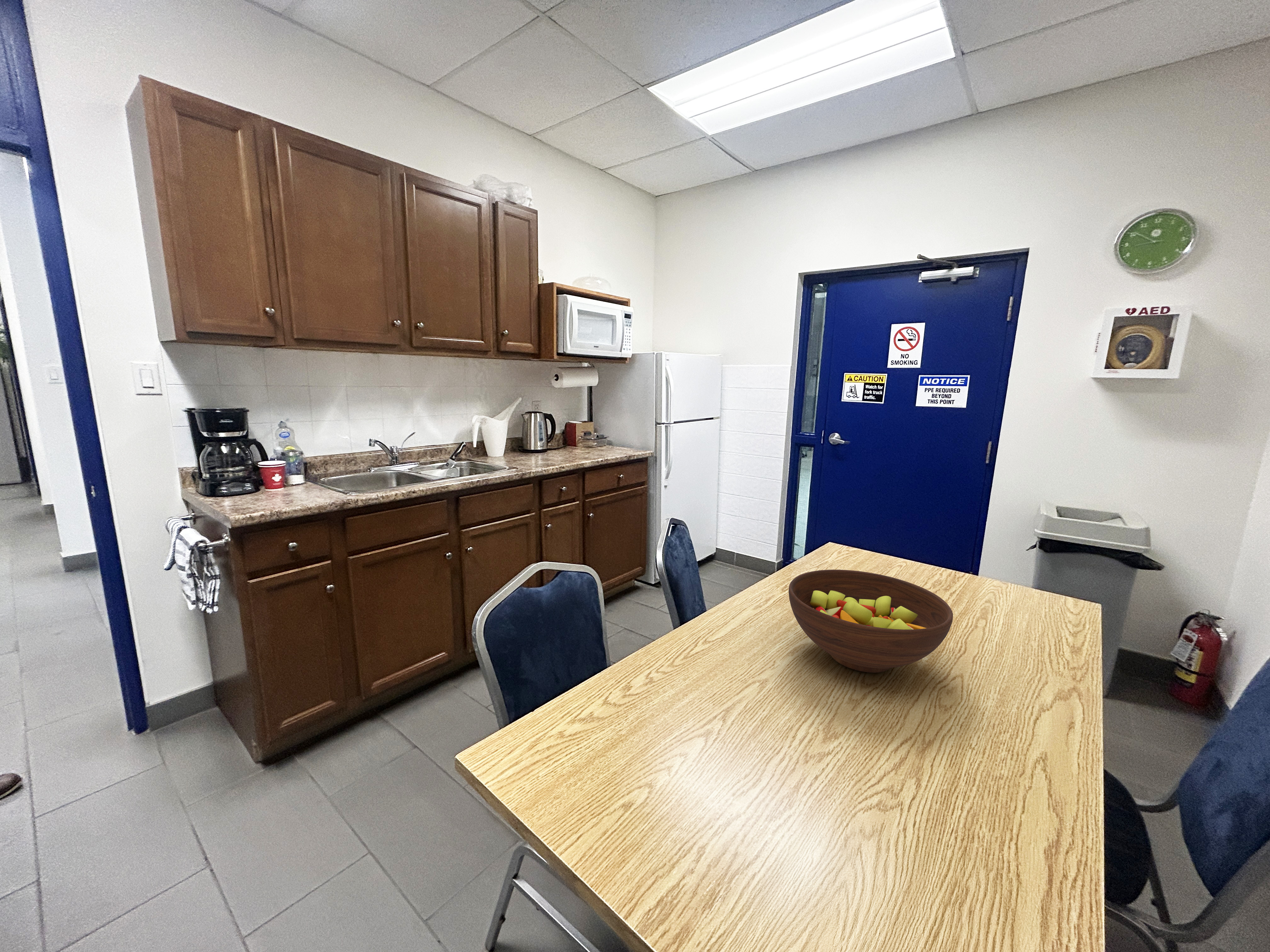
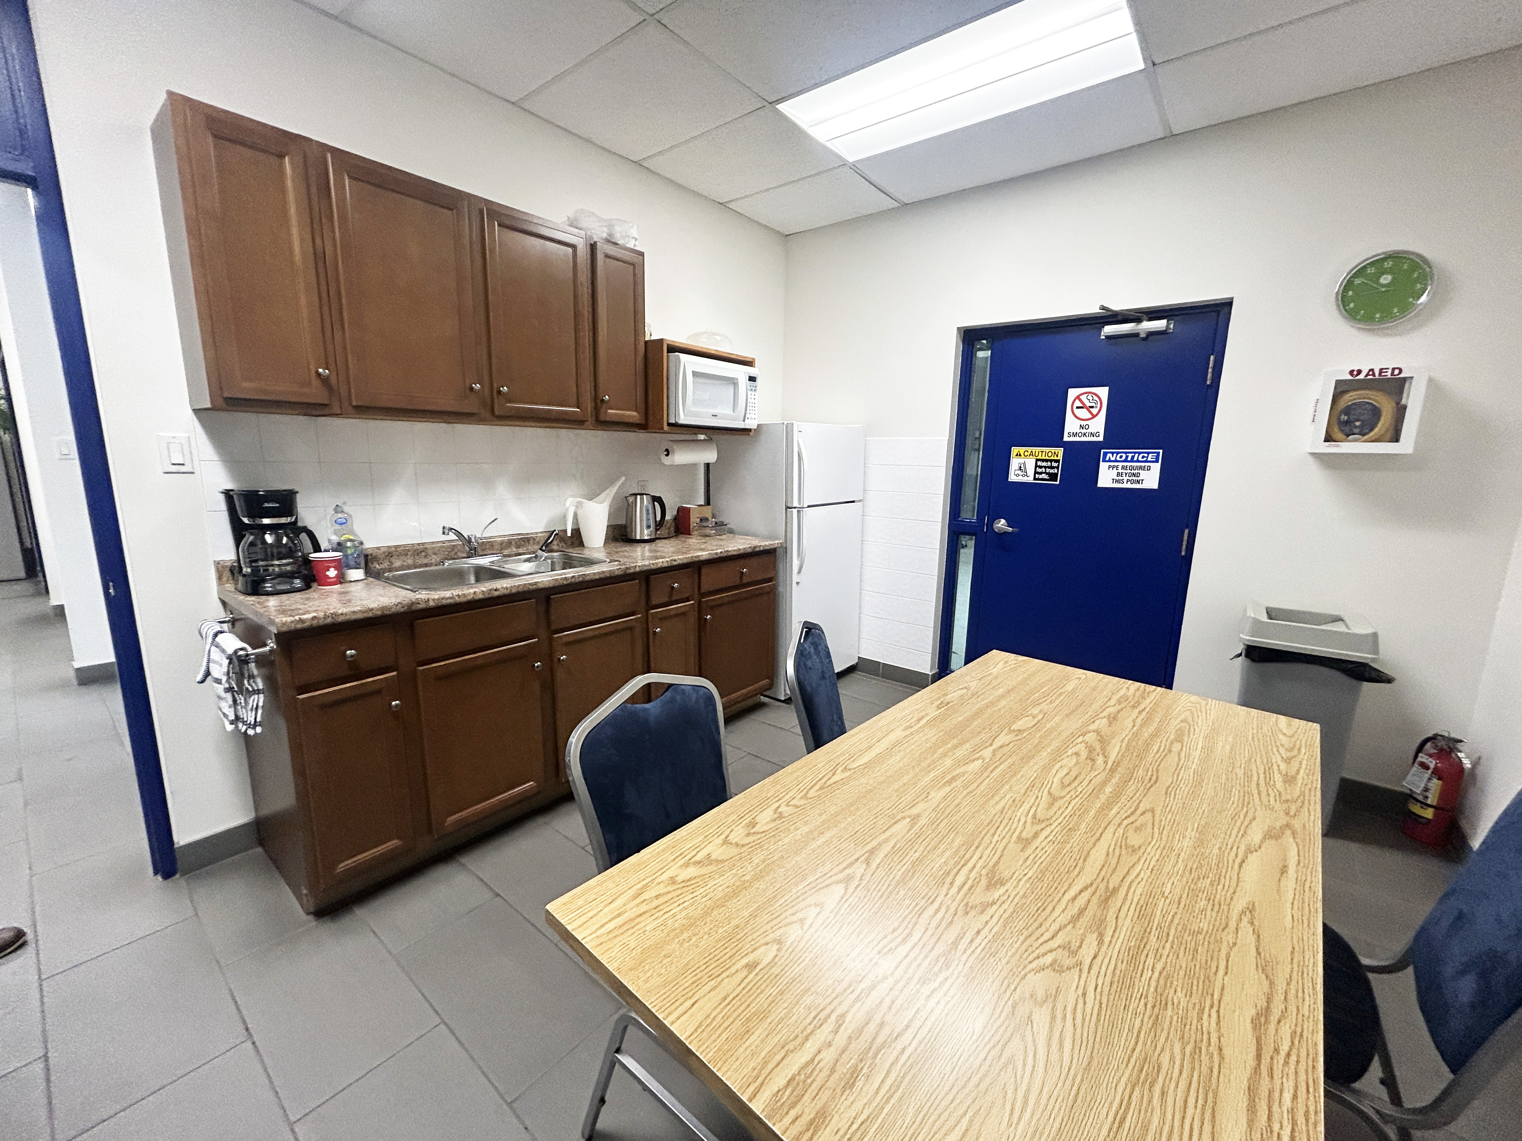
- fruit bowl [788,569,953,673]
